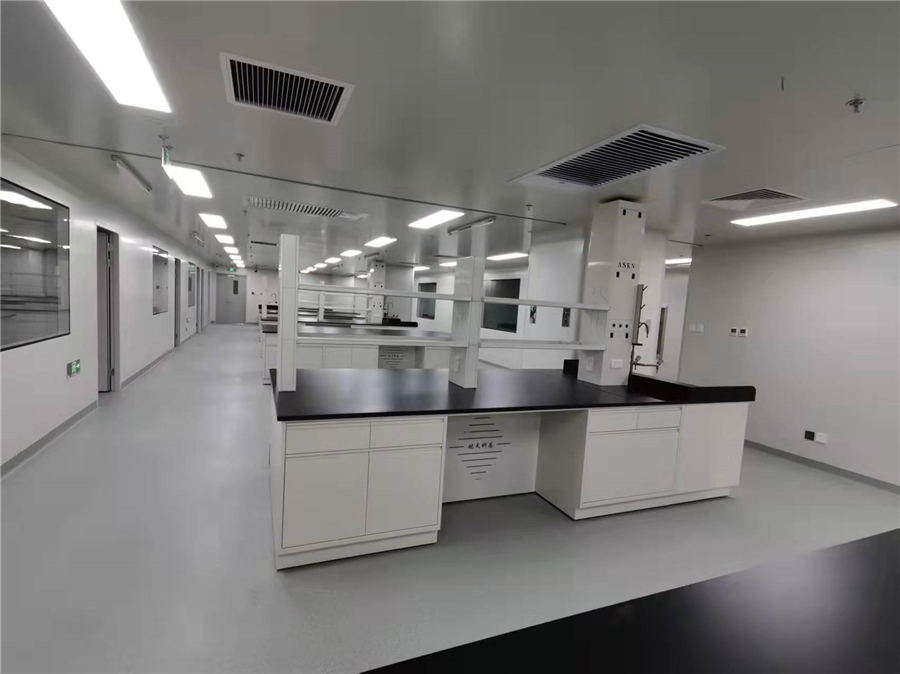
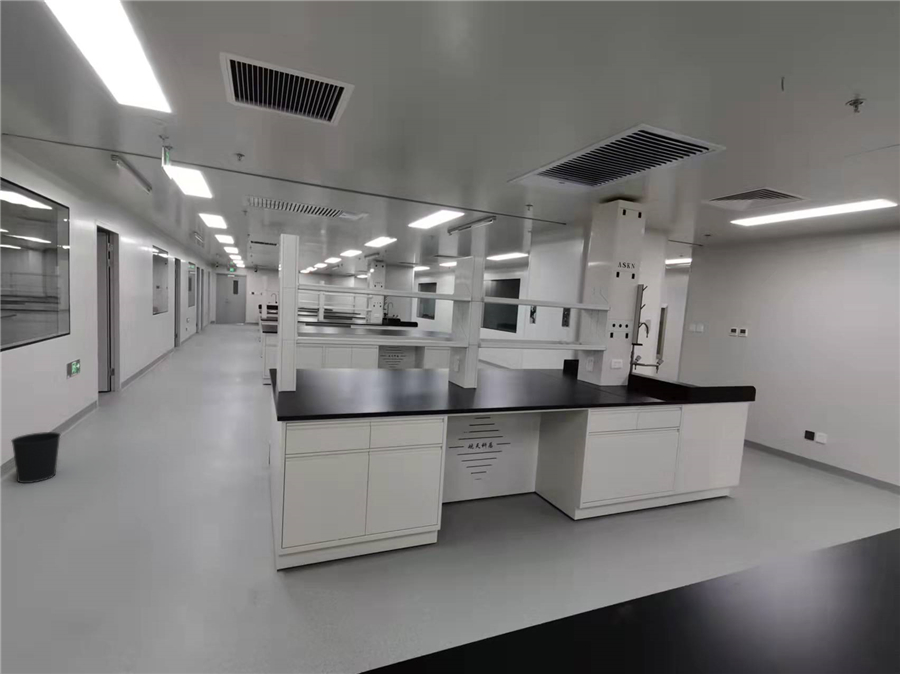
+ wastebasket [10,431,62,484]
